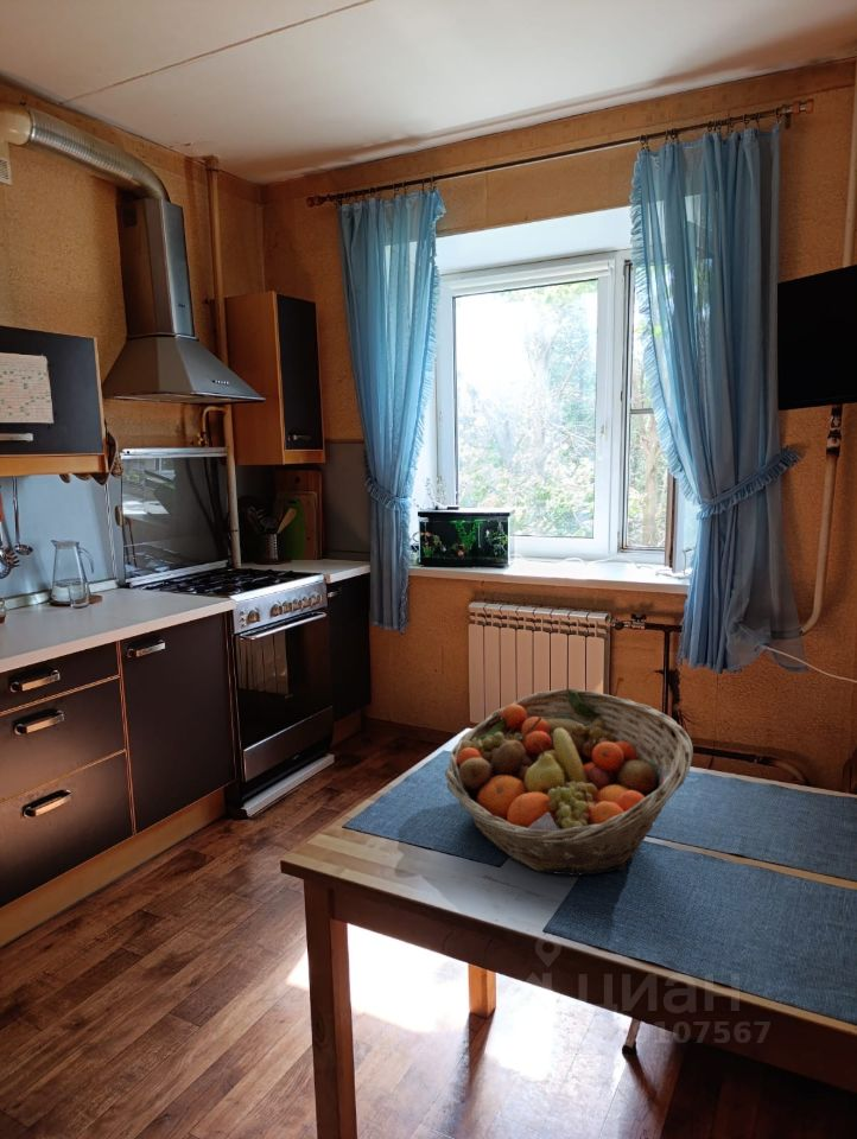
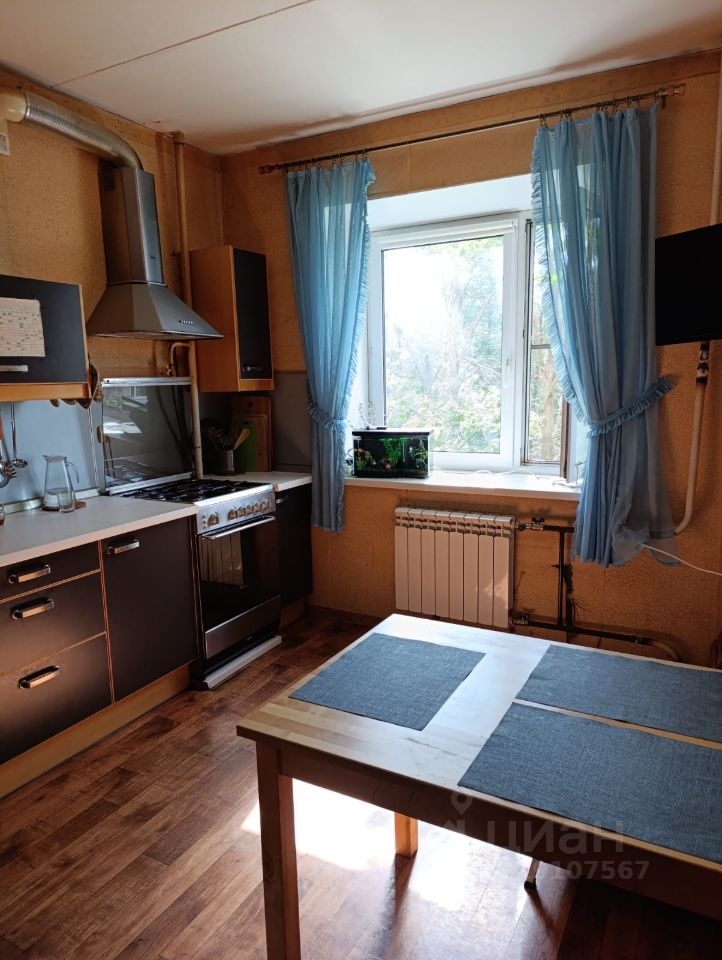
- fruit basket [444,687,694,877]
